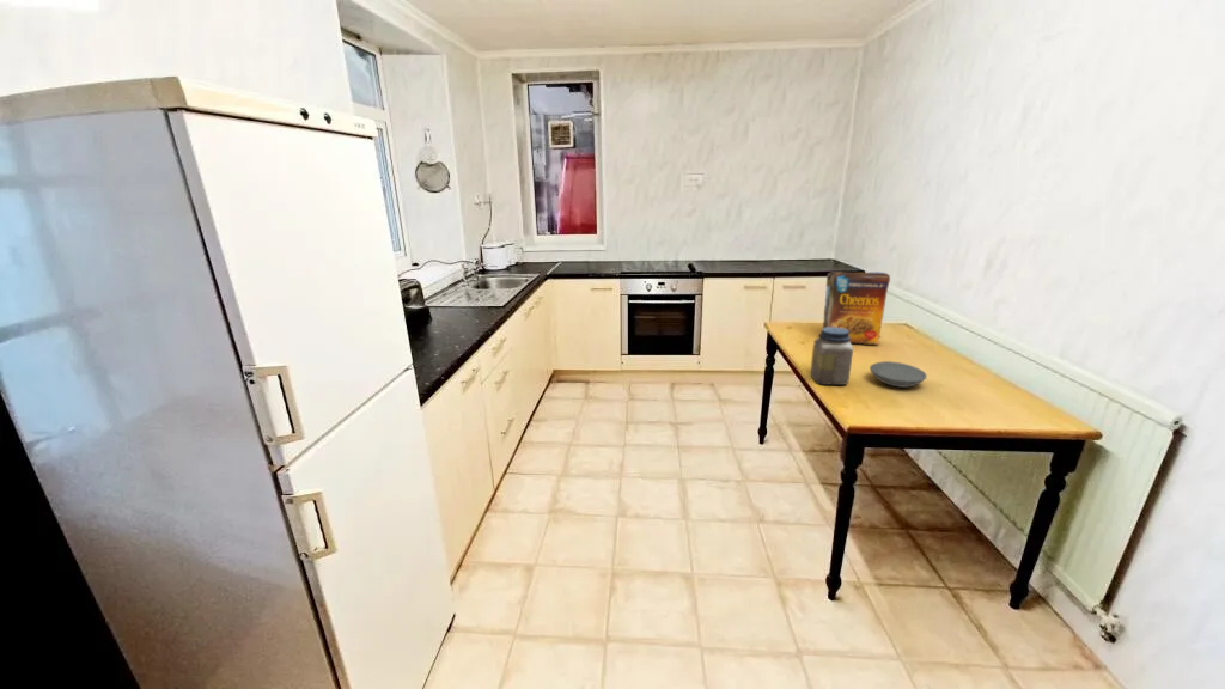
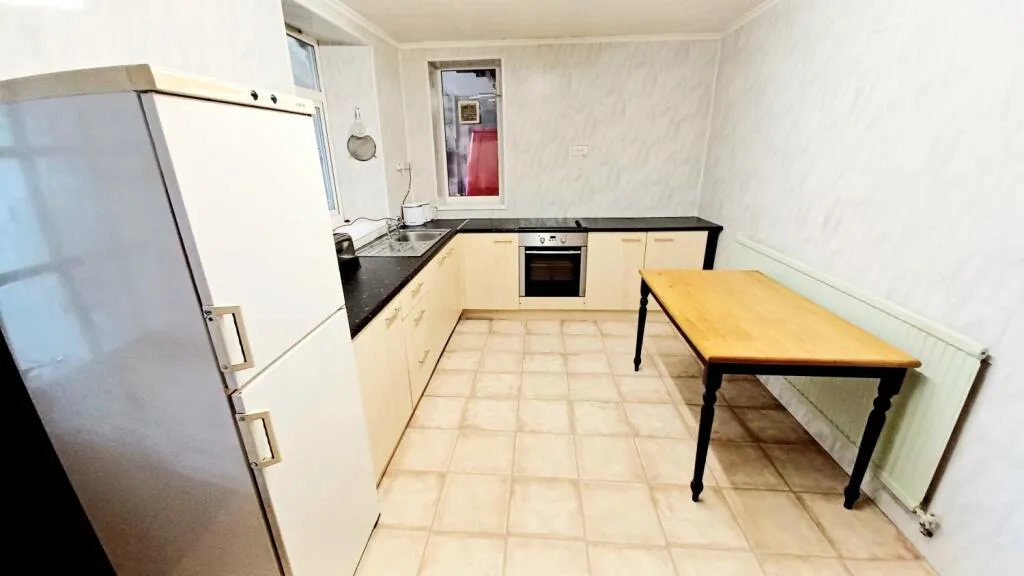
- bowl [869,360,928,389]
- jar [810,327,854,386]
- cereal box [817,270,891,346]
